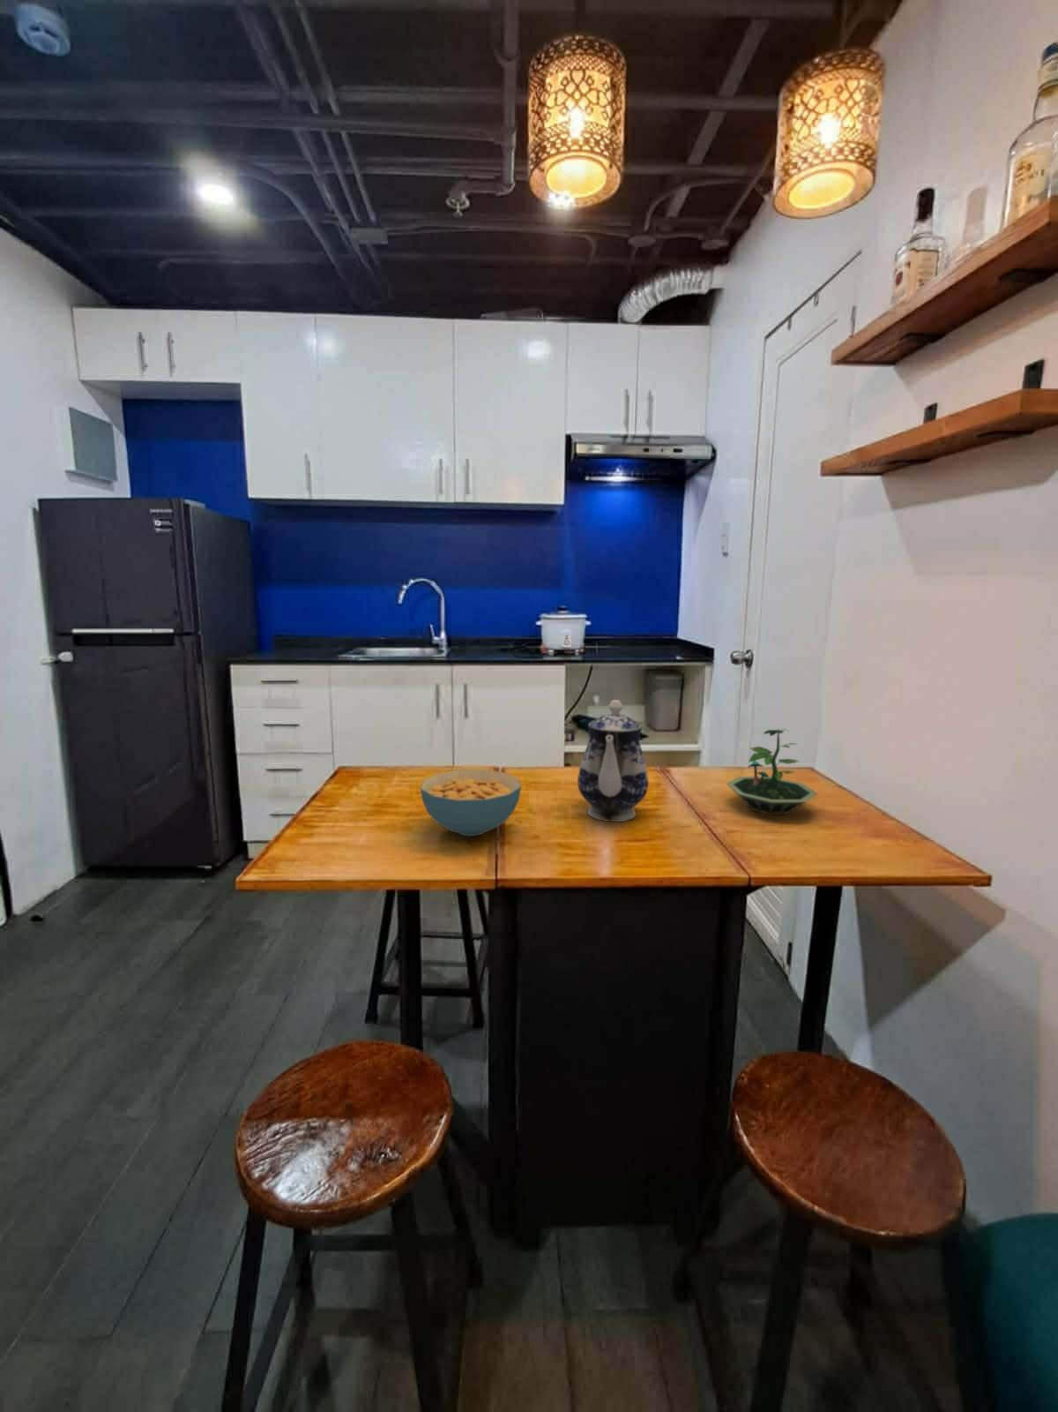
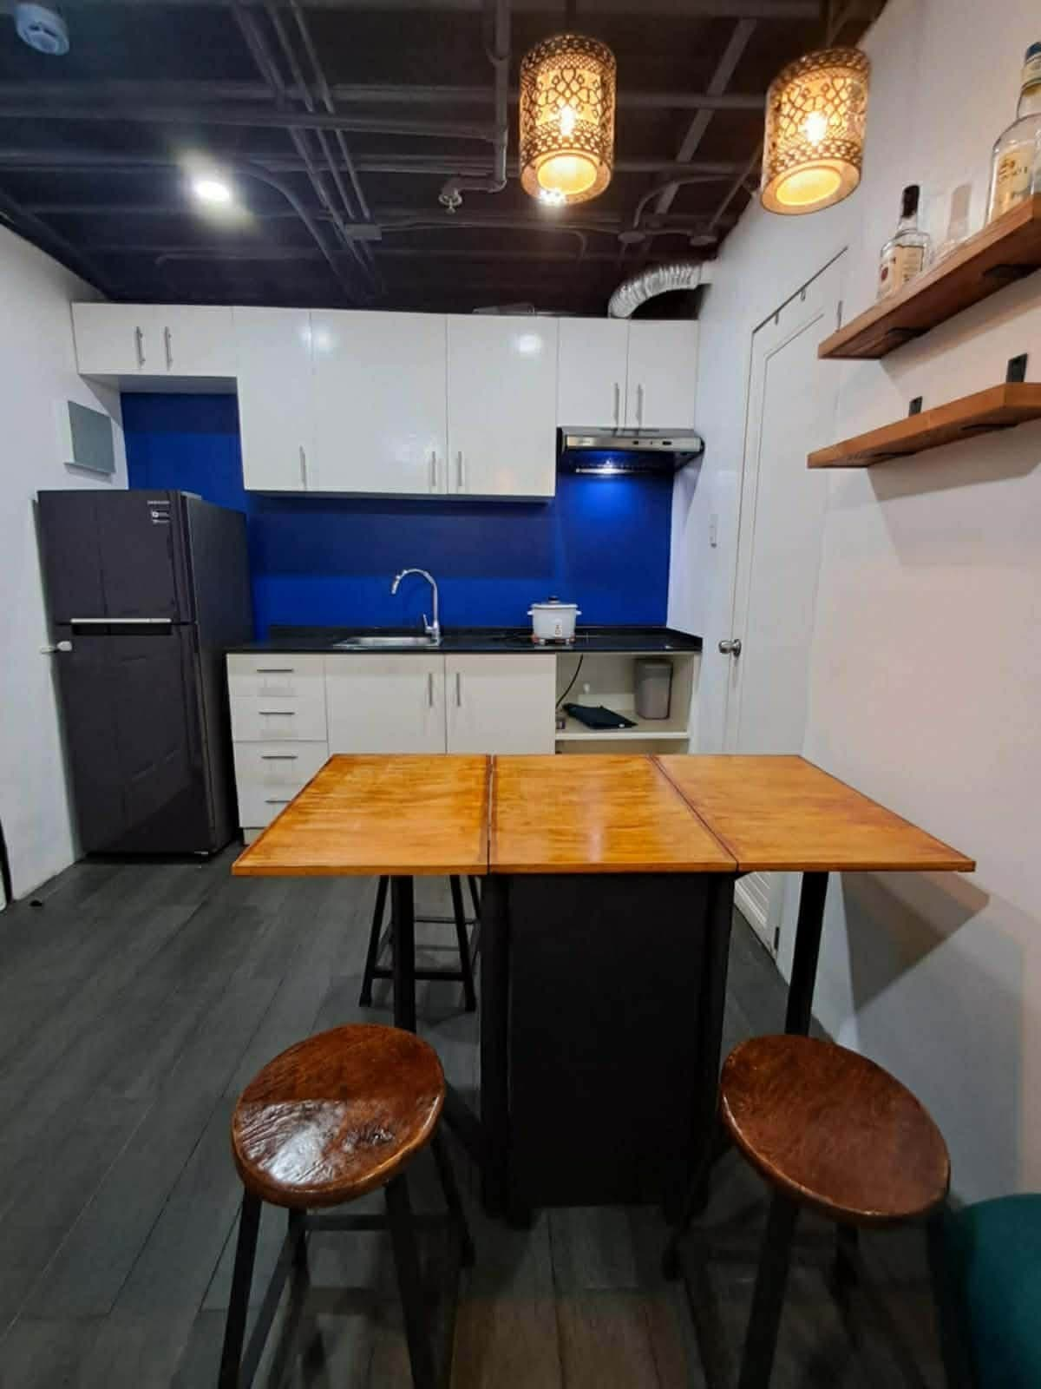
- terrarium [726,728,819,815]
- cereal bowl [420,768,522,836]
- teapot [577,699,649,823]
